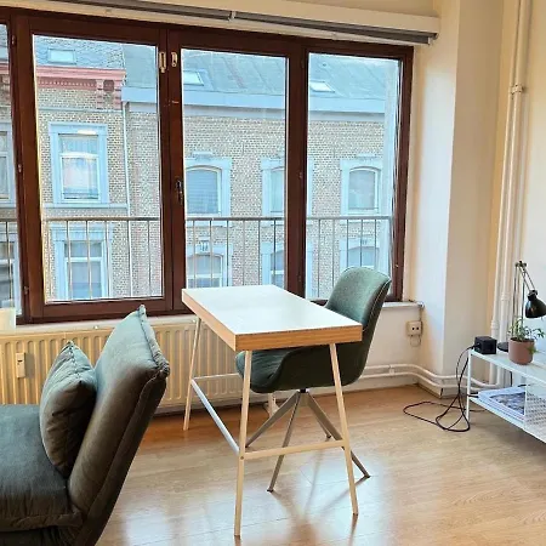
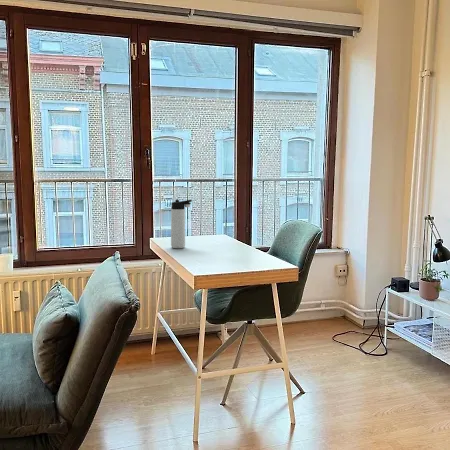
+ thermos bottle [170,199,193,249]
